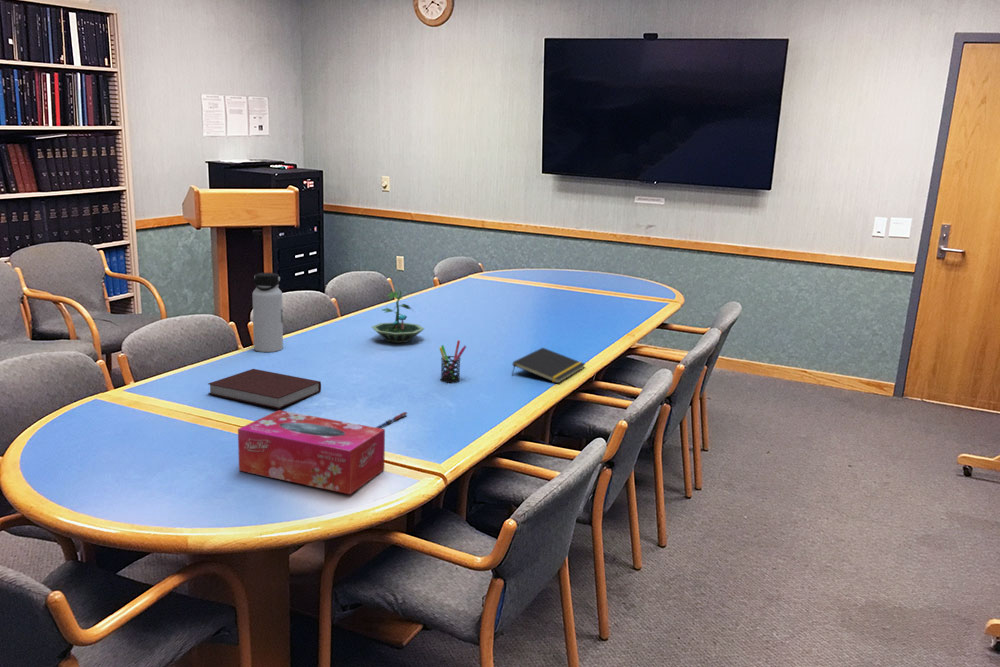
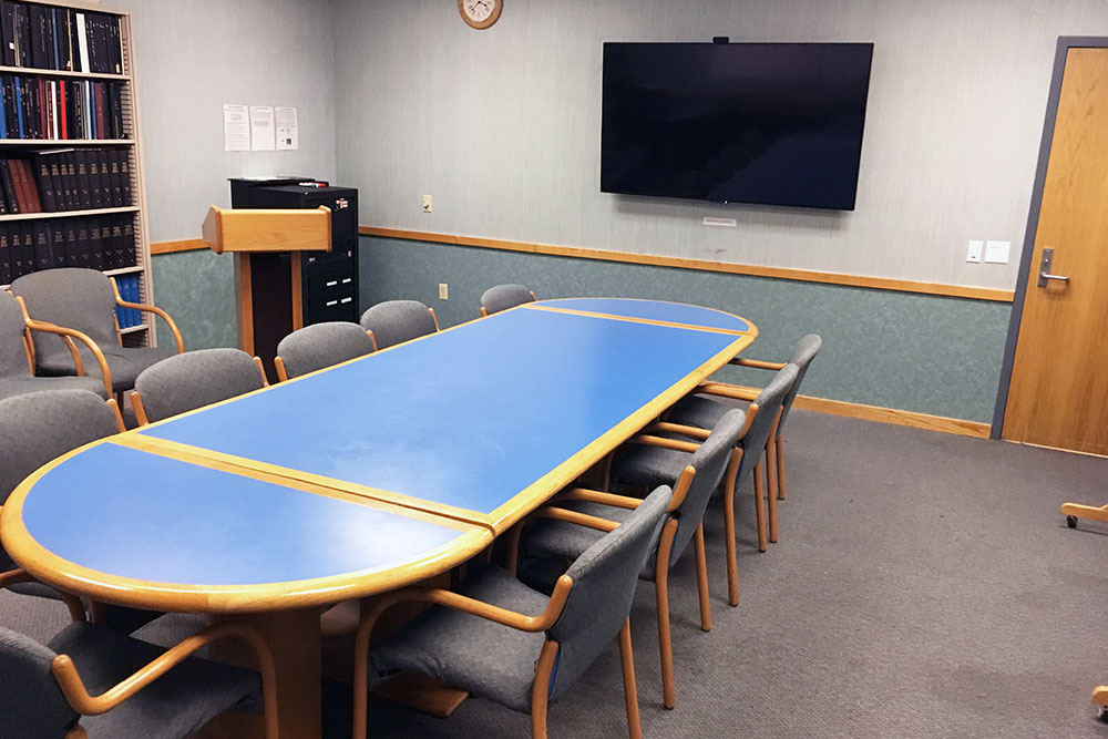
- terrarium [370,288,425,344]
- pen [375,411,409,428]
- water bottle [251,272,284,353]
- tissue box [237,409,386,495]
- notepad [511,347,586,384]
- pen holder [438,339,467,384]
- notebook [207,368,322,410]
